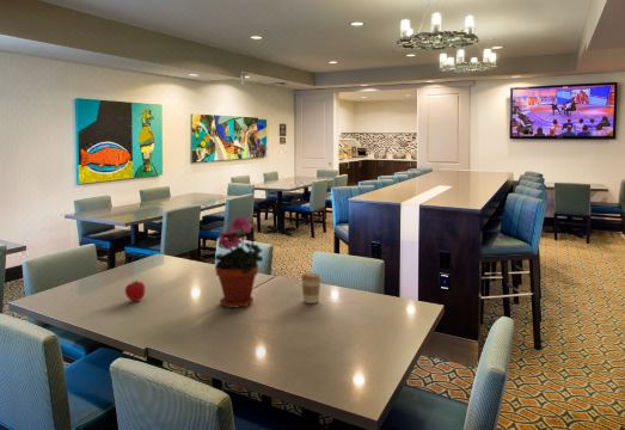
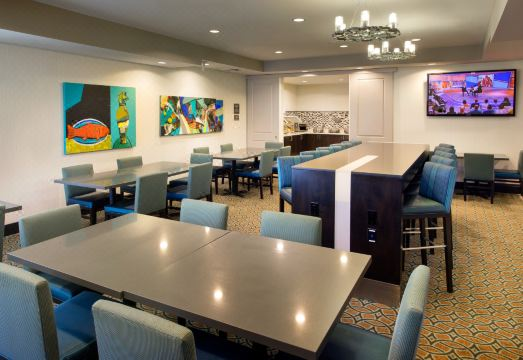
- fruit [124,280,146,302]
- potted plant [214,216,264,309]
- coffee cup [300,272,323,305]
